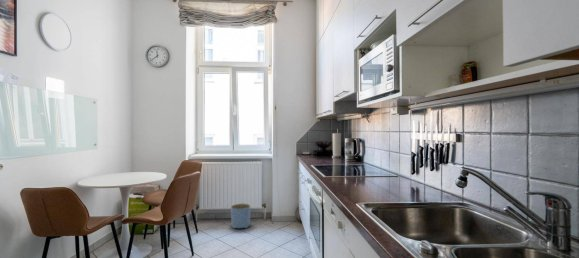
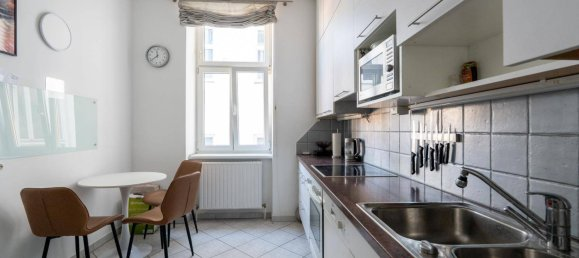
- planter [230,203,252,230]
